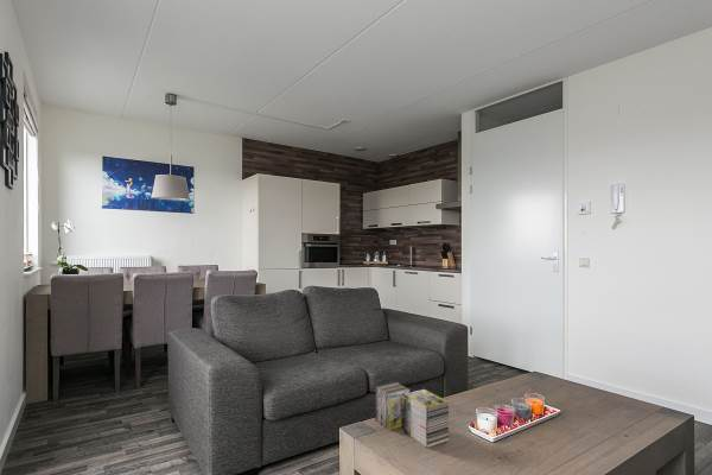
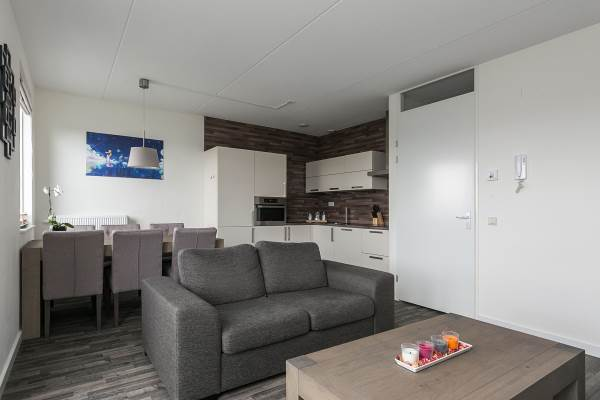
- magazine [375,380,450,449]
